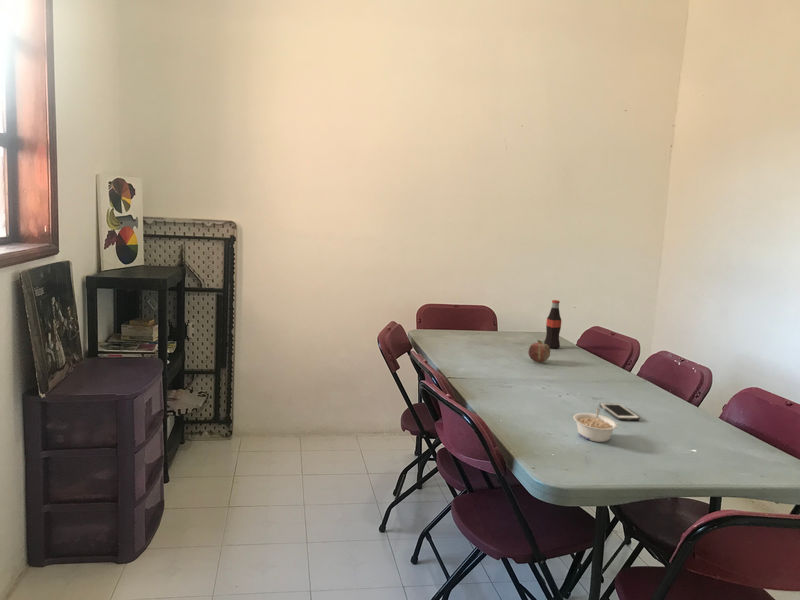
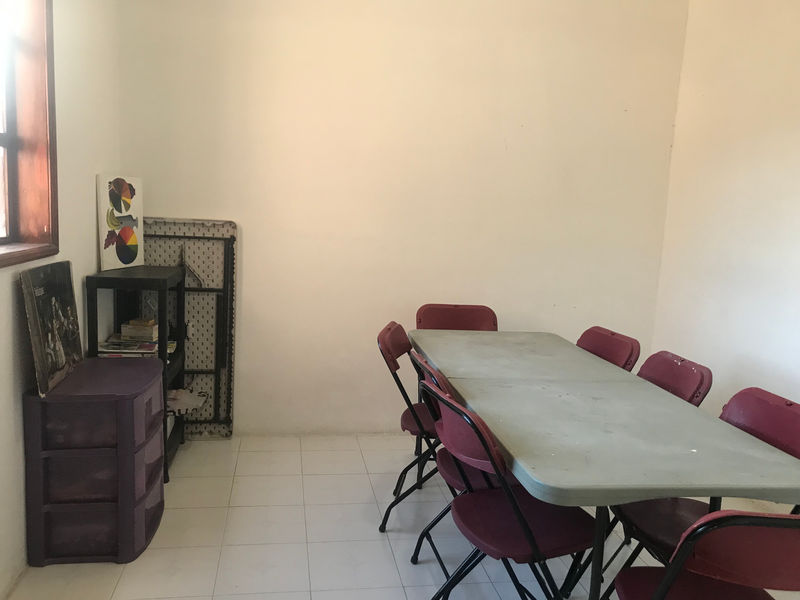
- cell phone [598,402,641,421]
- fruit [528,339,551,363]
- bottle [543,299,562,350]
- legume [572,407,619,443]
